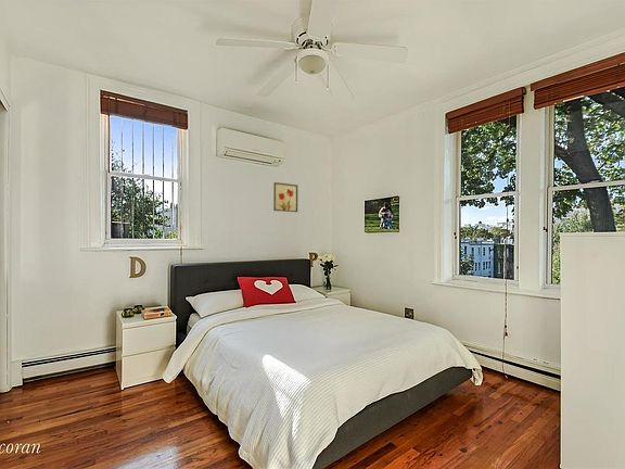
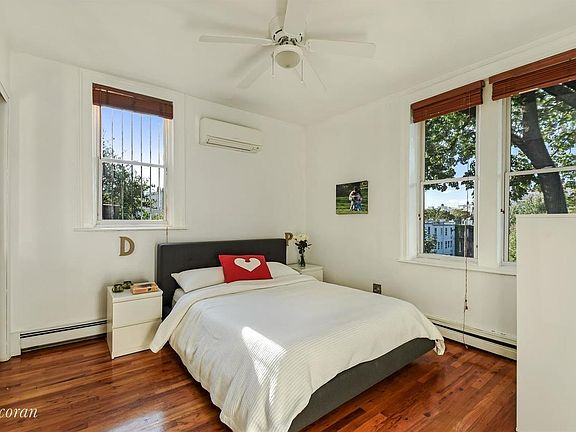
- wall art [272,181,298,213]
